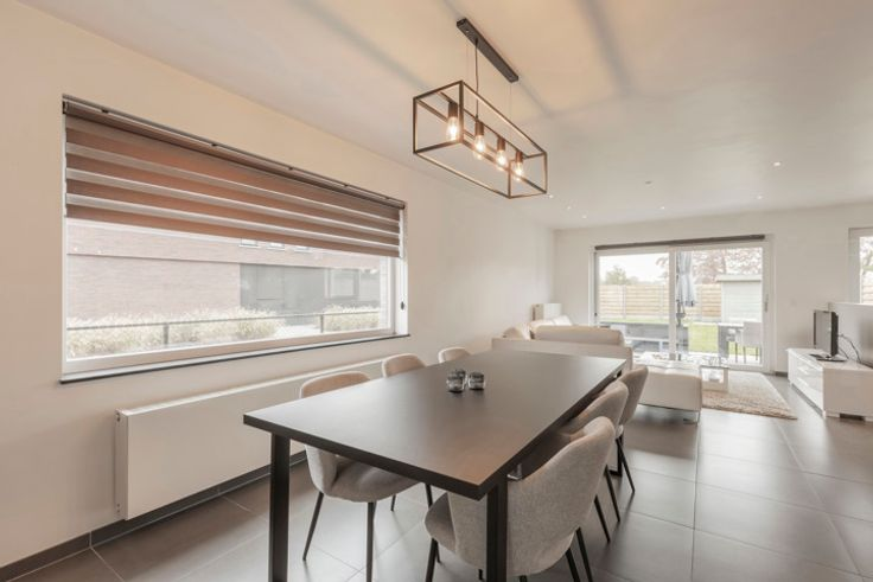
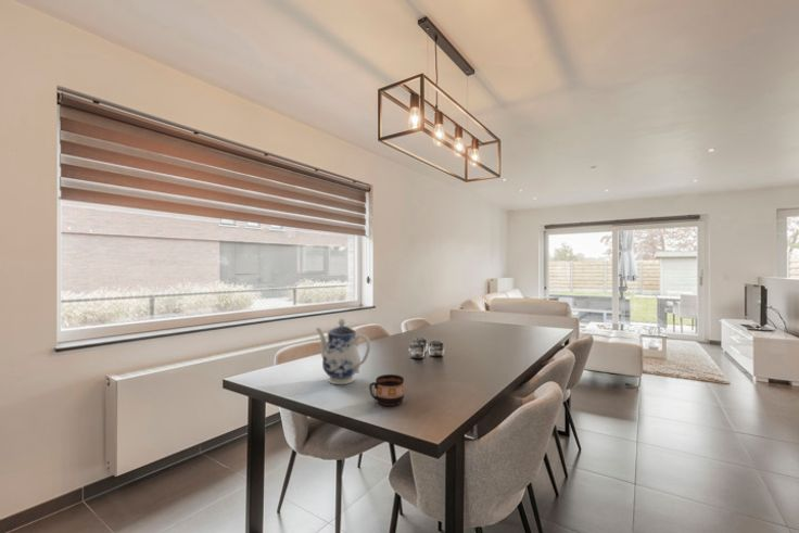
+ cup [368,373,405,407]
+ teapot [315,318,371,385]
